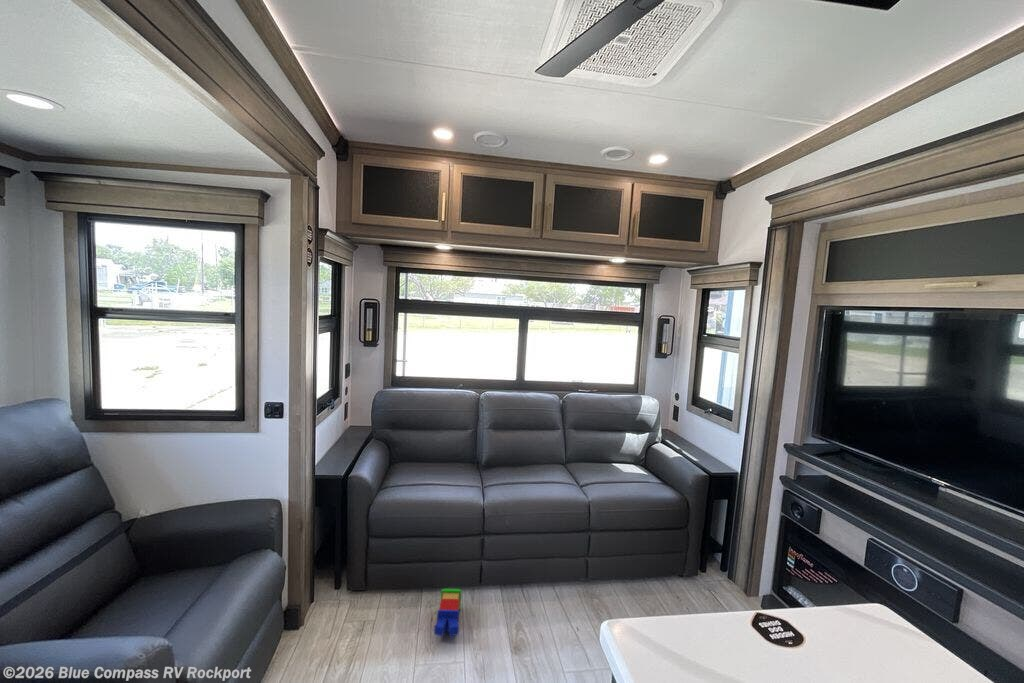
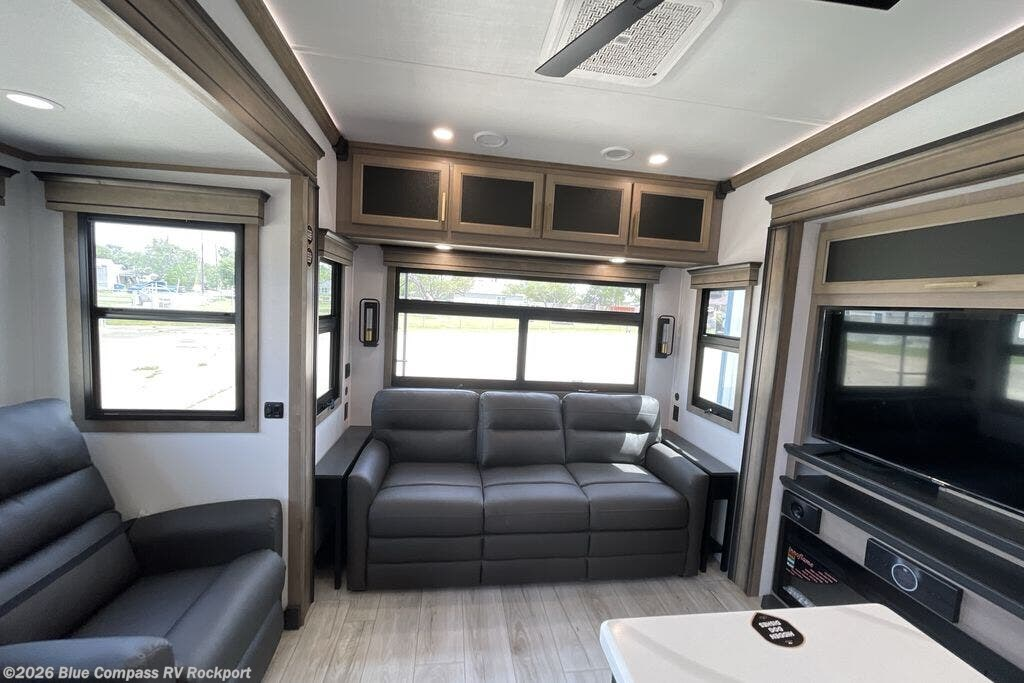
- stacking toy [433,588,462,637]
